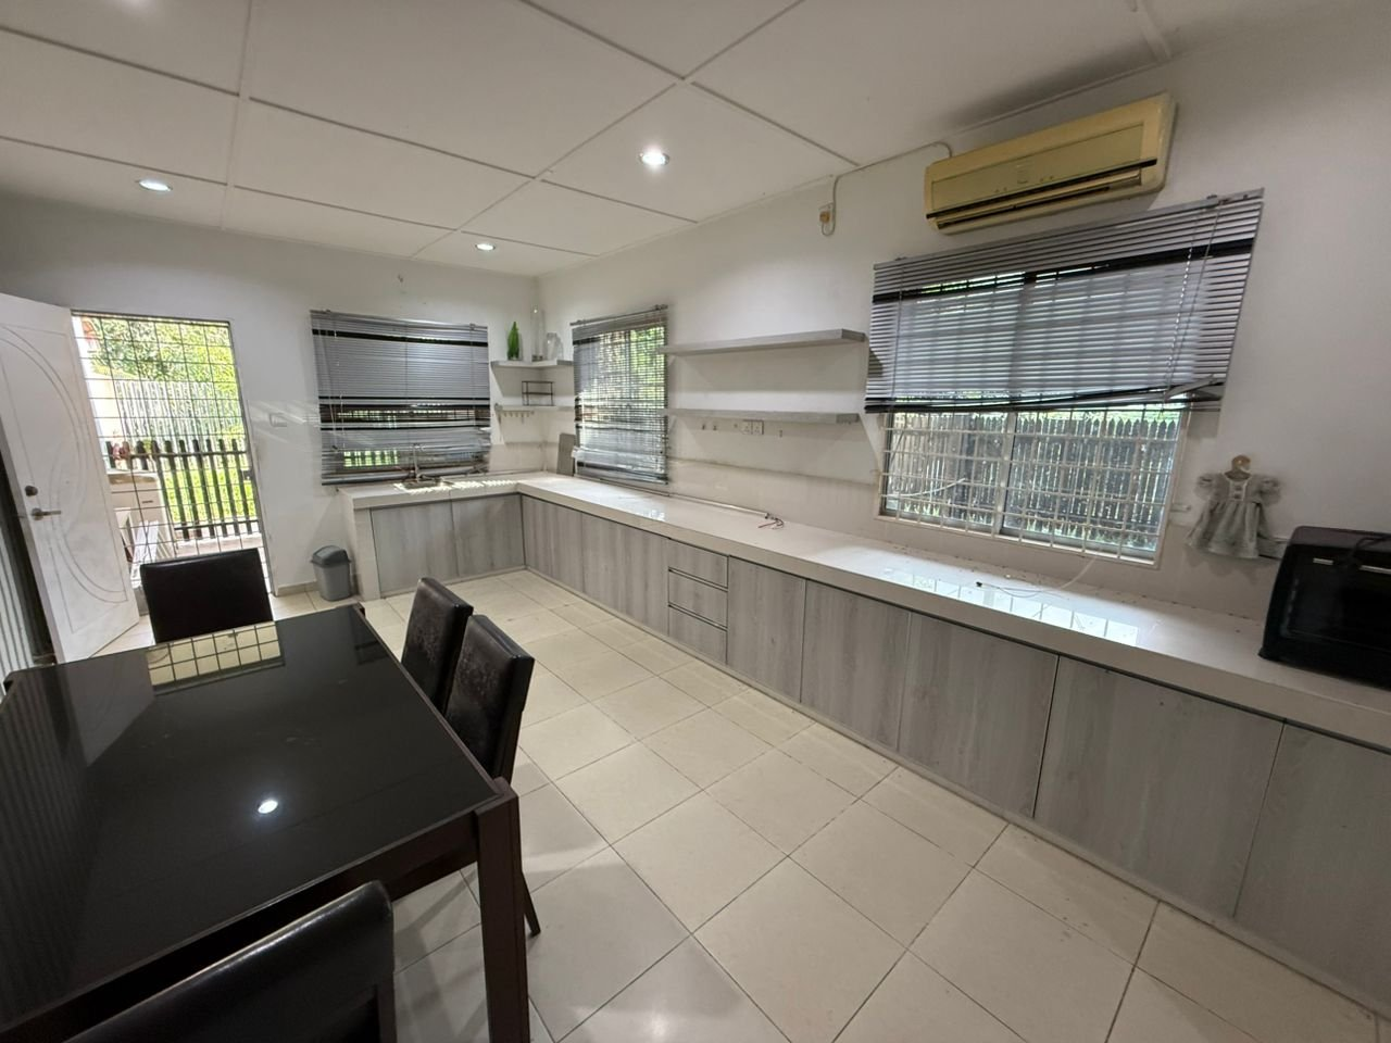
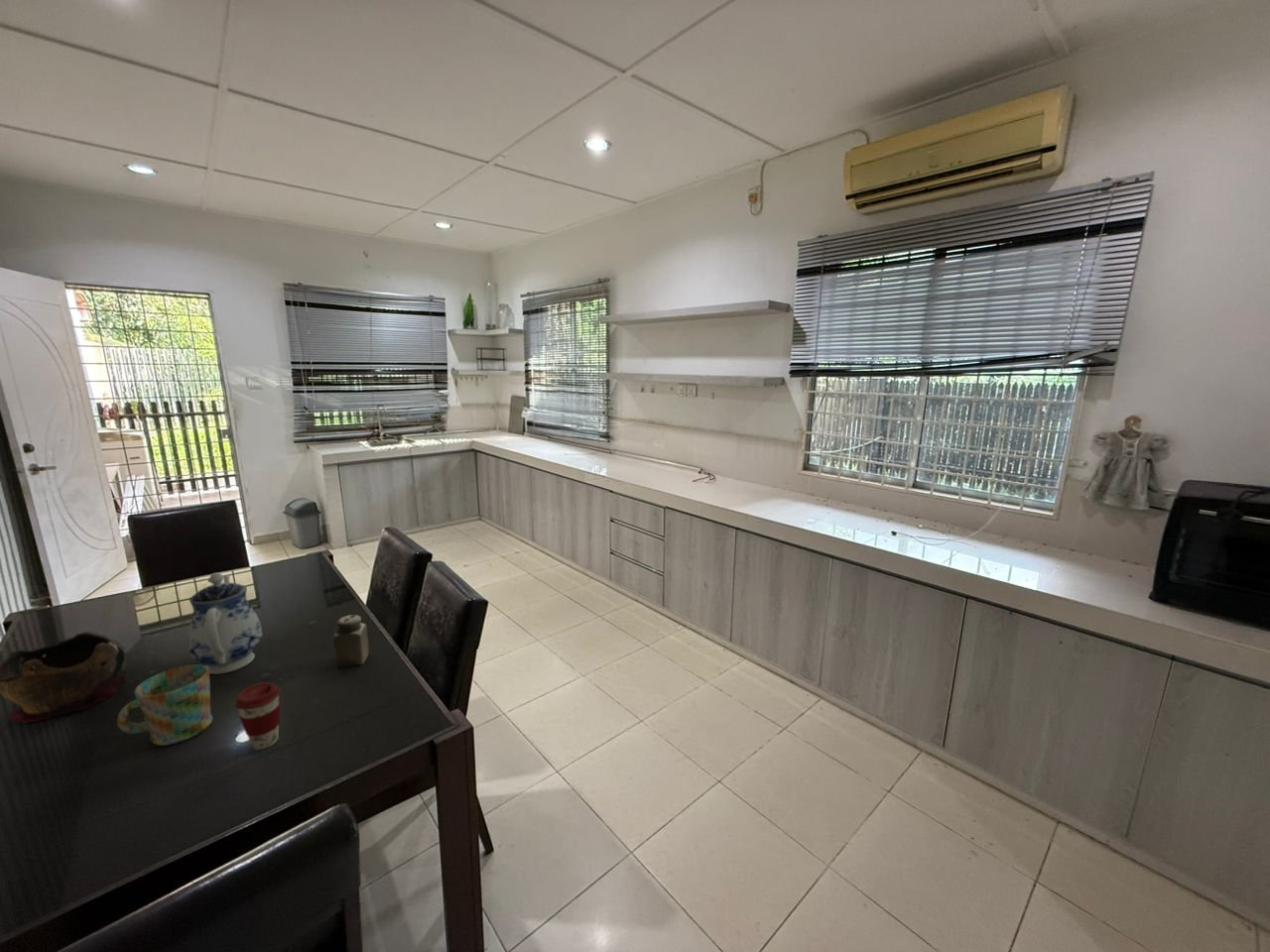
+ teapot [187,572,263,675]
+ salt shaker [332,614,369,668]
+ decorative bowl [0,631,129,724]
+ mug [116,663,213,747]
+ coffee cup [233,681,281,751]
